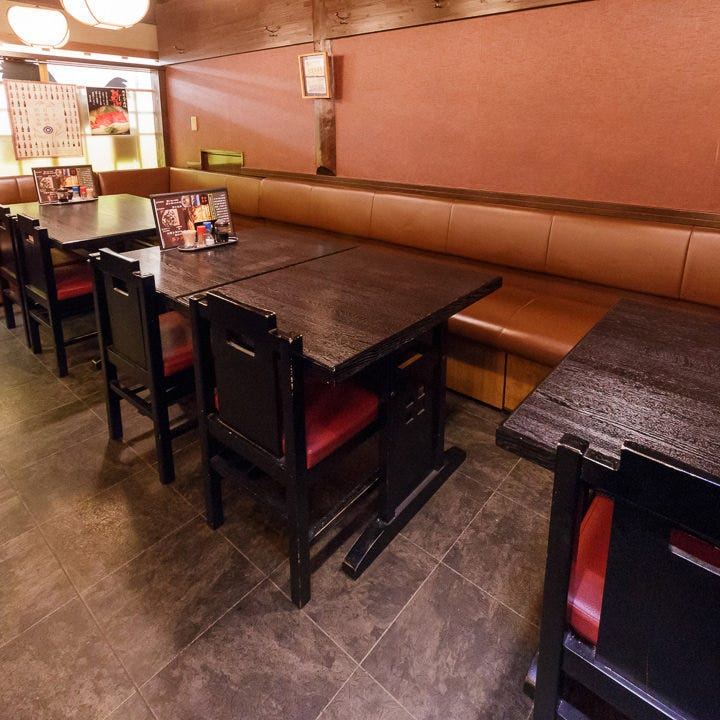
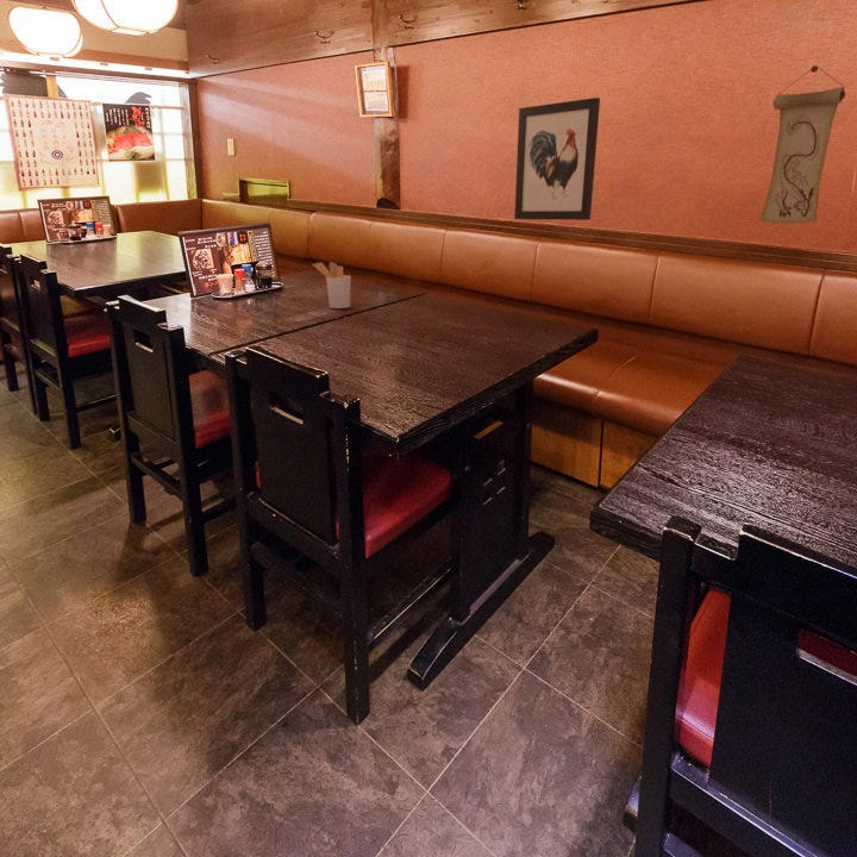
+ wall scroll [759,64,846,224]
+ wall art [513,96,601,221]
+ utensil holder [312,261,352,309]
